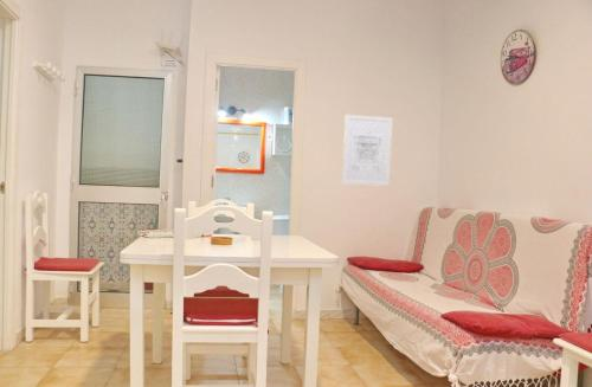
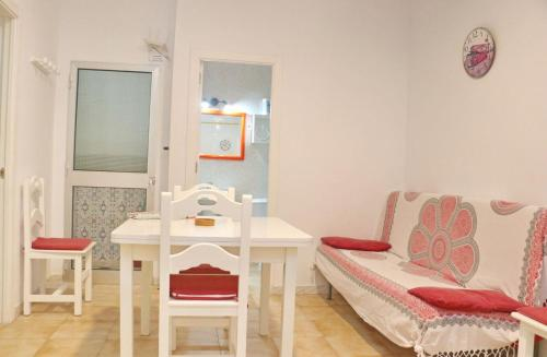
- wall art [341,114,394,187]
